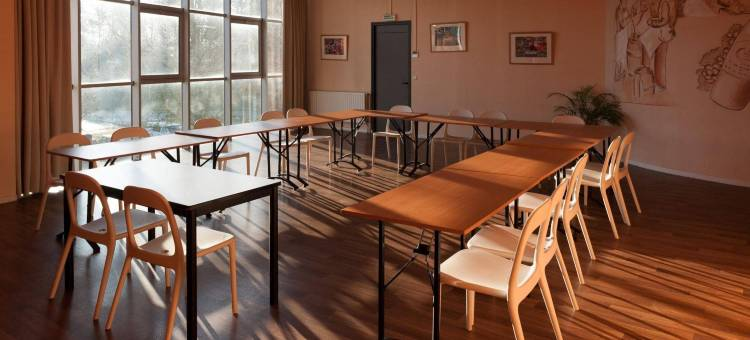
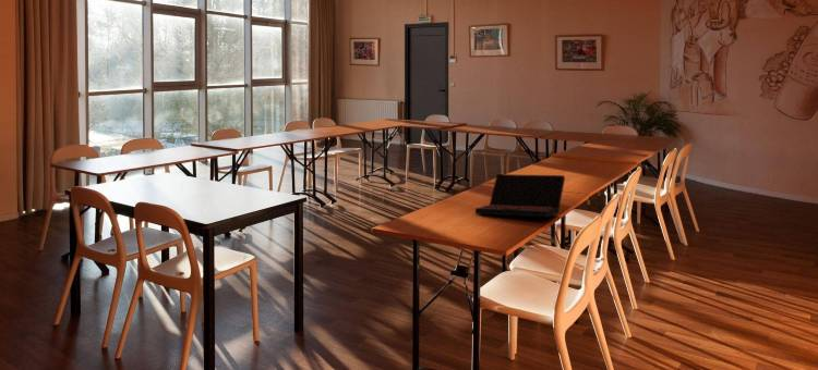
+ laptop [474,173,566,219]
